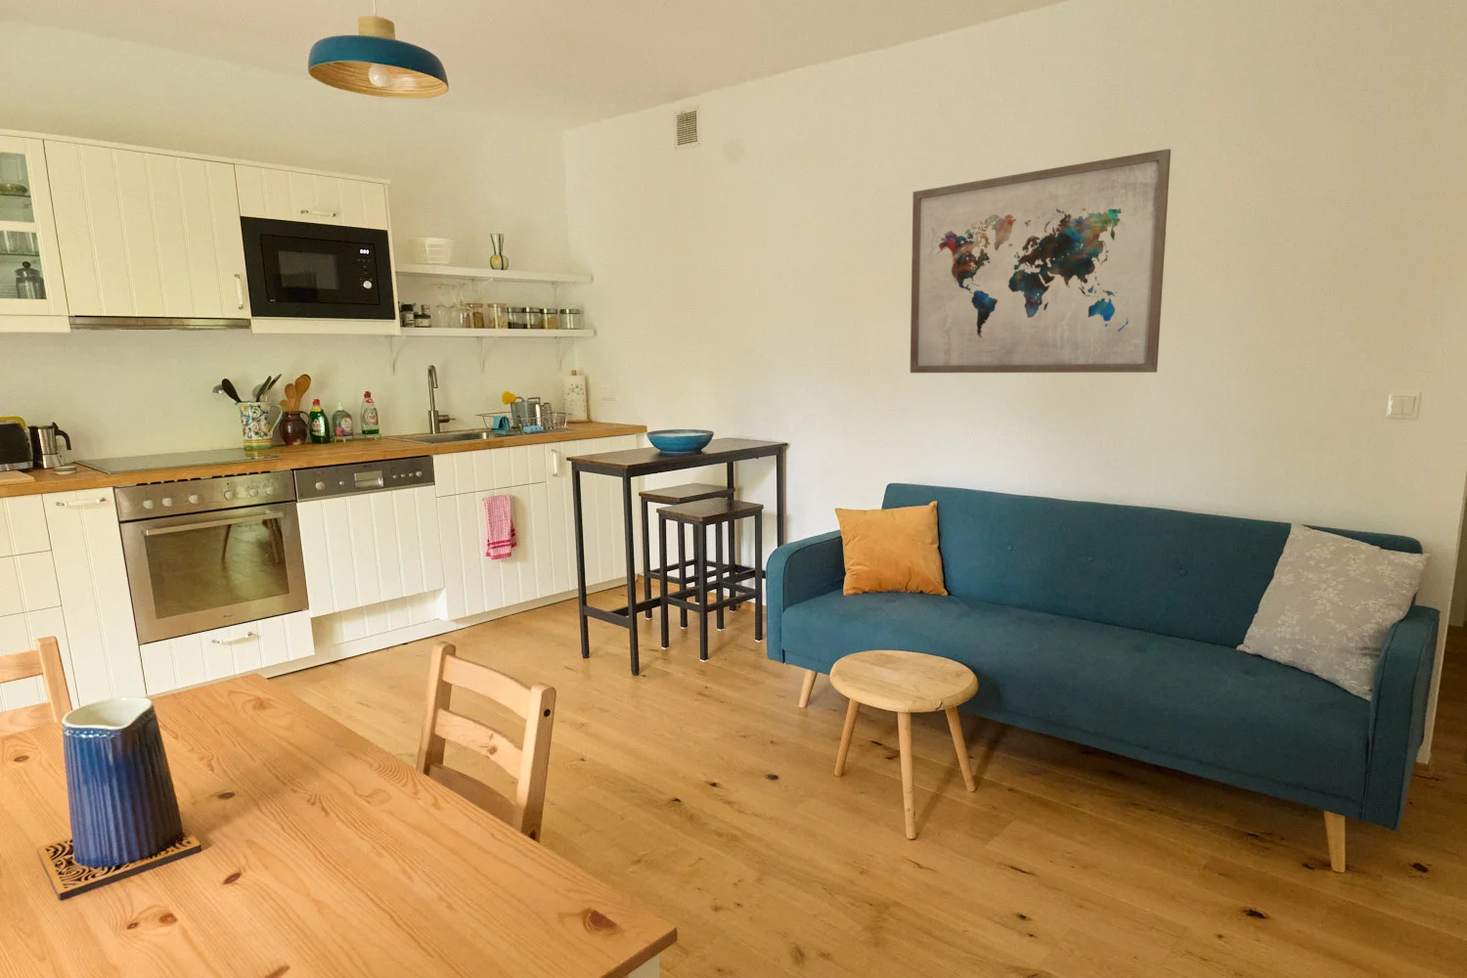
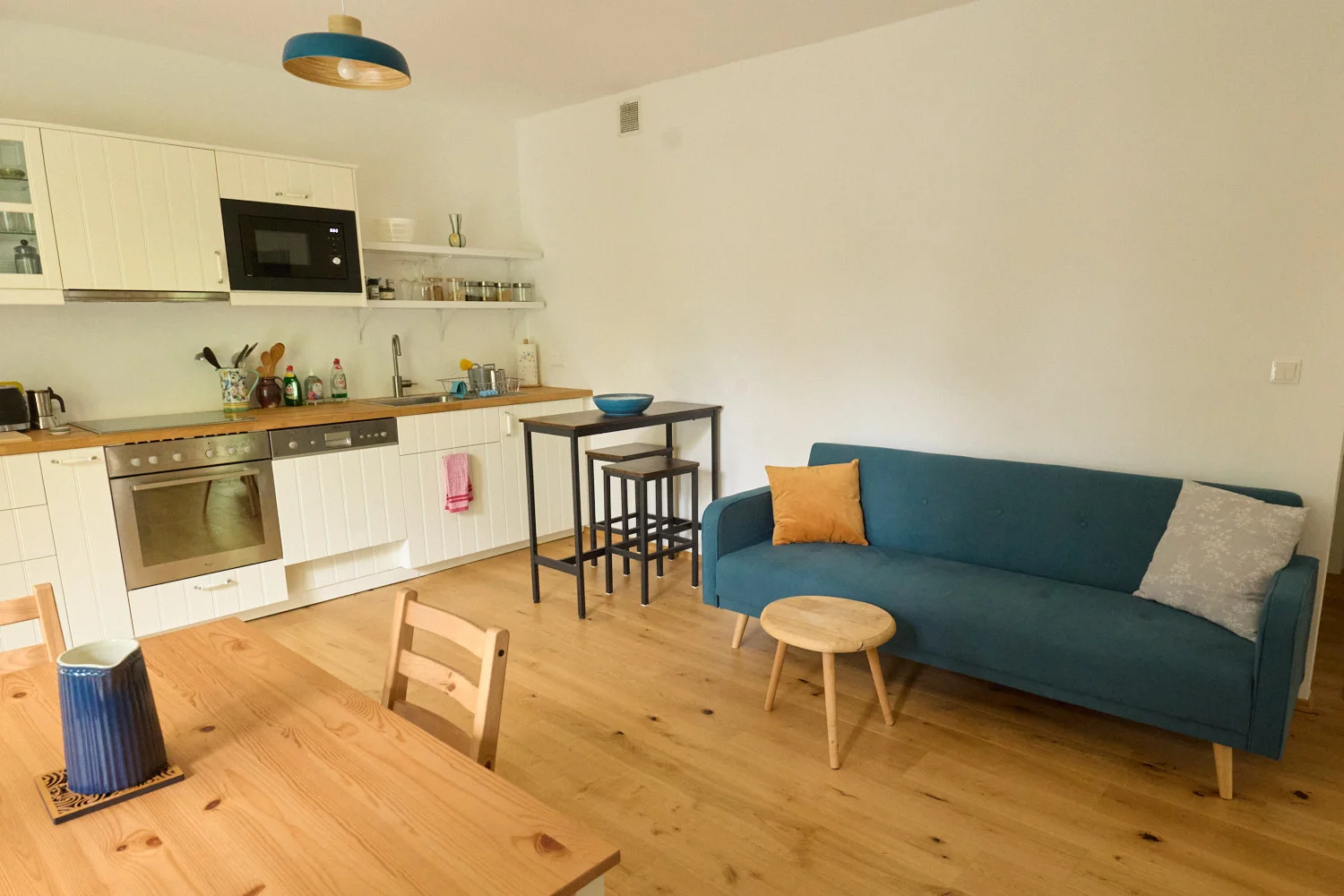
- wall art [909,147,1171,373]
